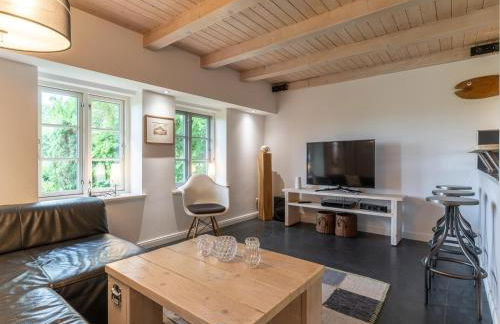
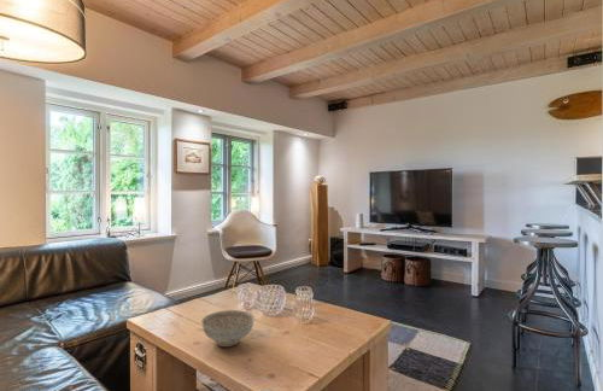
+ decorative bowl [200,309,256,348]
